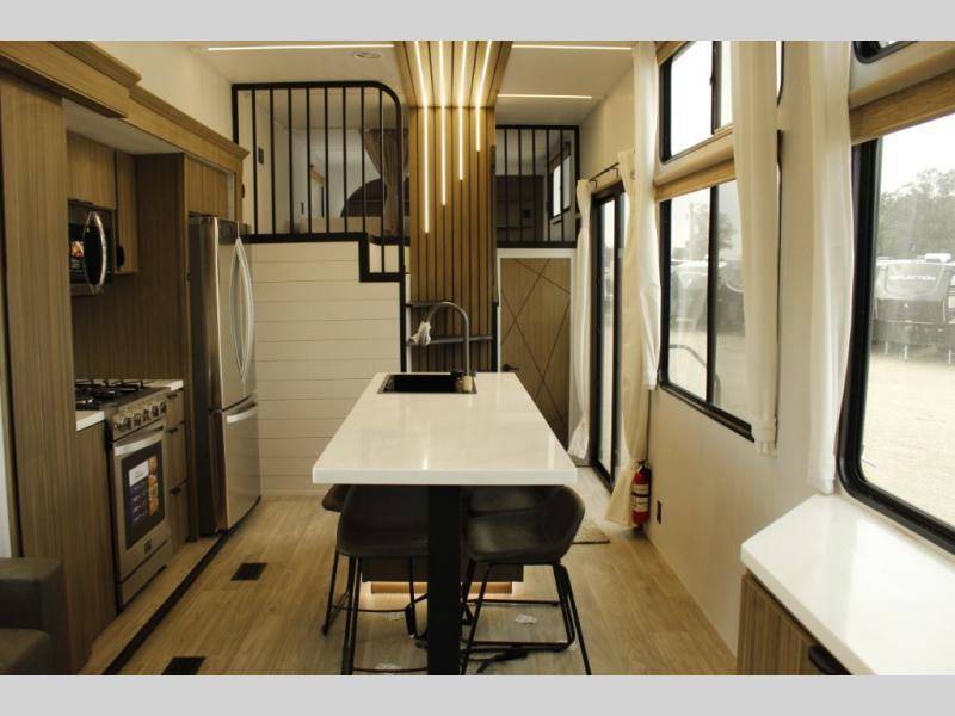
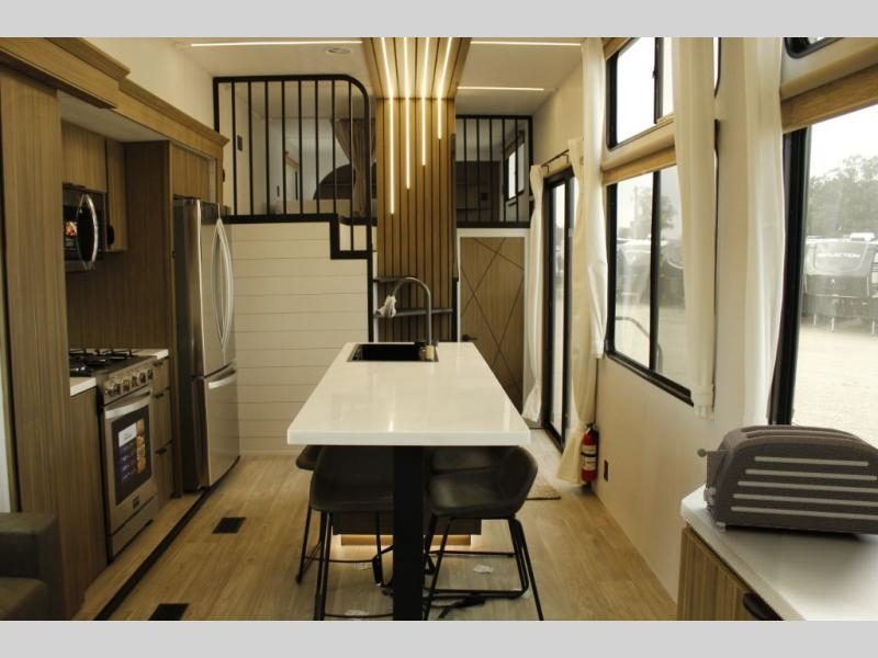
+ toaster [696,424,878,536]
